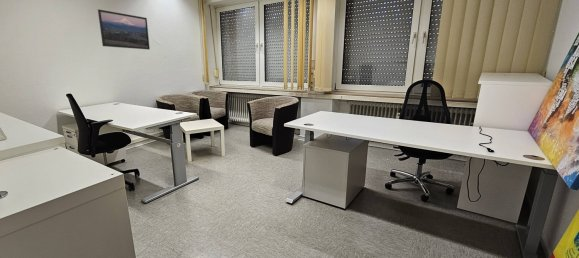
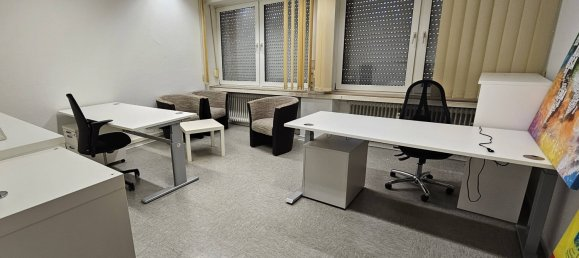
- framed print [97,8,151,51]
